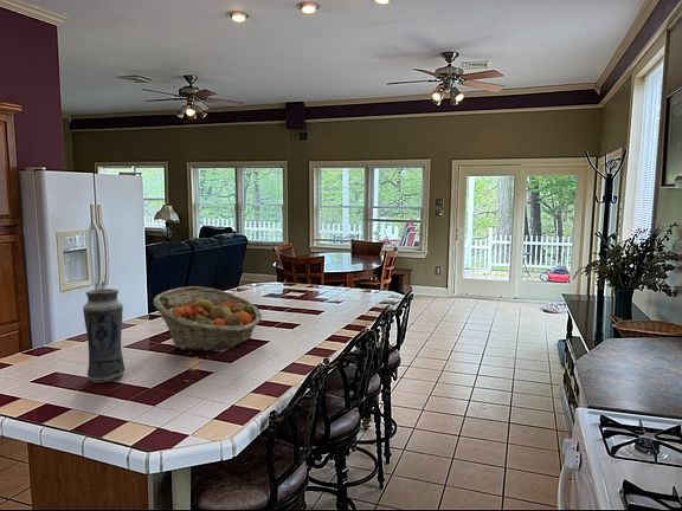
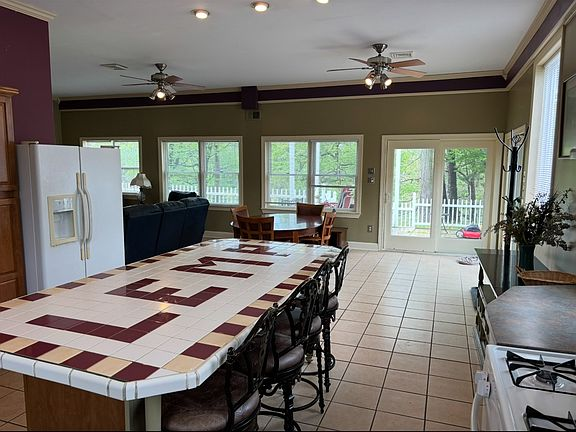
- fruit basket [153,285,263,352]
- vase [82,287,126,383]
